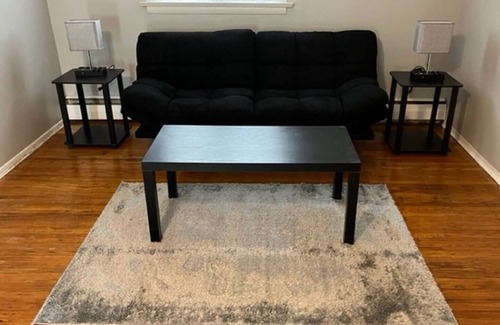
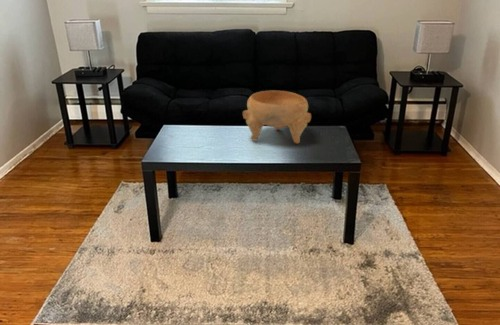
+ decorative bowl [242,90,312,145]
